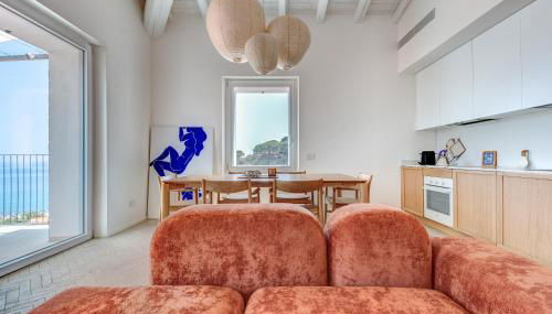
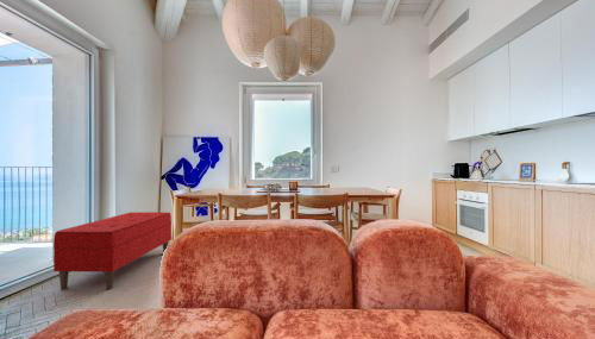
+ bench [52,211,173,290]
